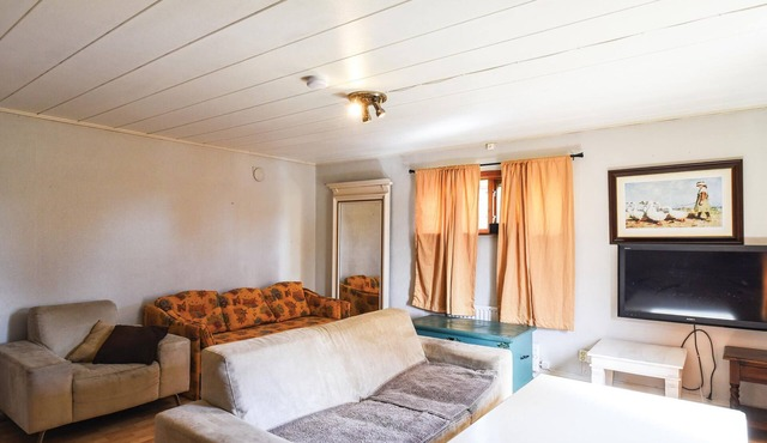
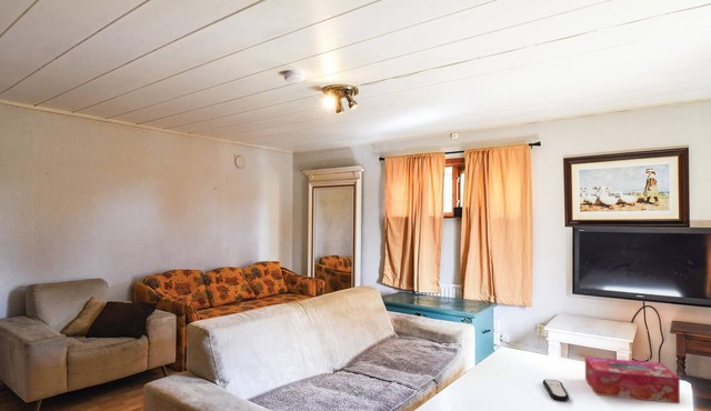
+ tissue box [584,355,681,404]
+ remote control [542,379,570,402]
